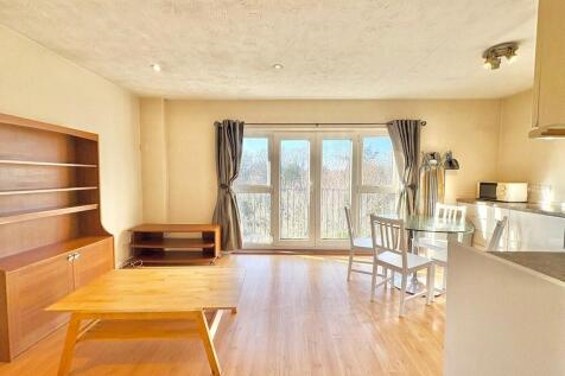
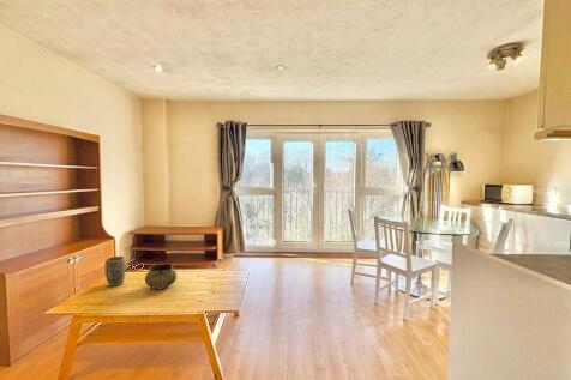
+ plant pot [104,255,127,288]
+ decorative bowl [144,263,178,290]
